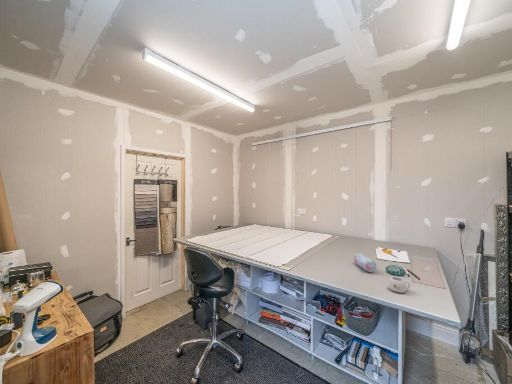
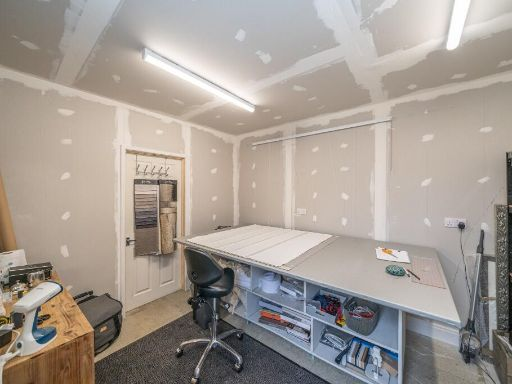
- mug [387,276,411,294]
- pencil case [353,252,378,273]
